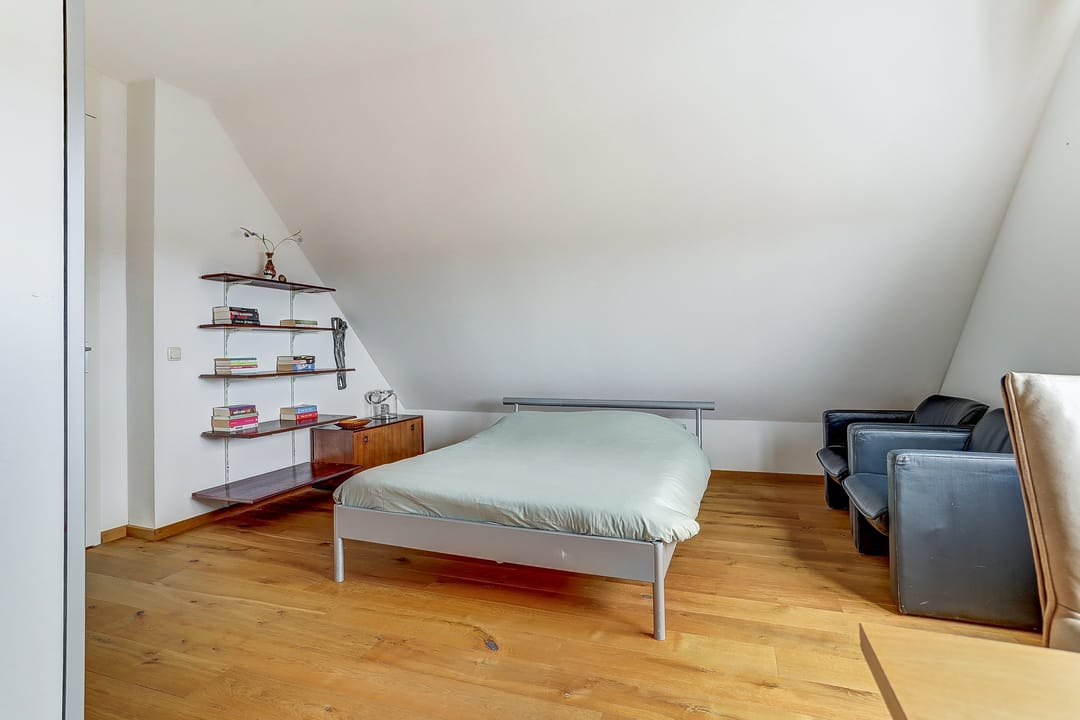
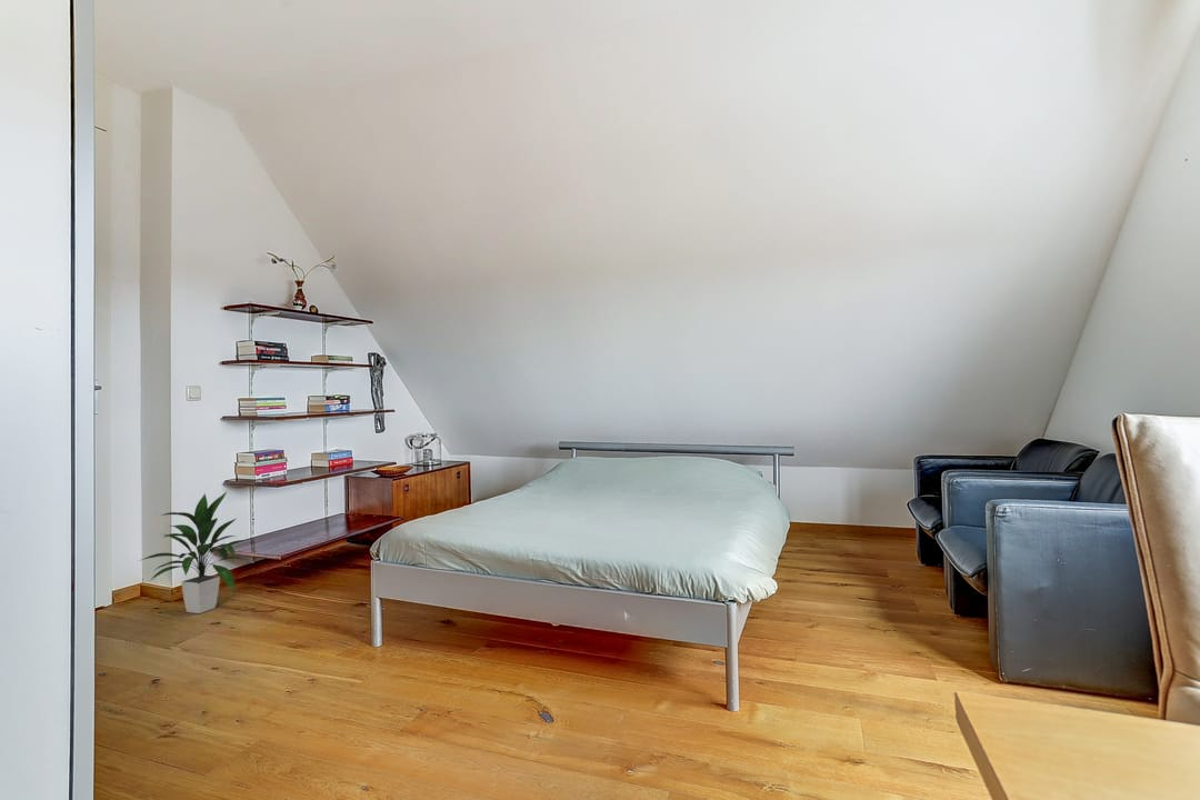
+ indoor plant [136,491,248,614]
